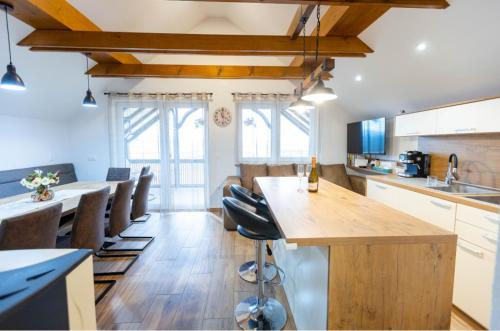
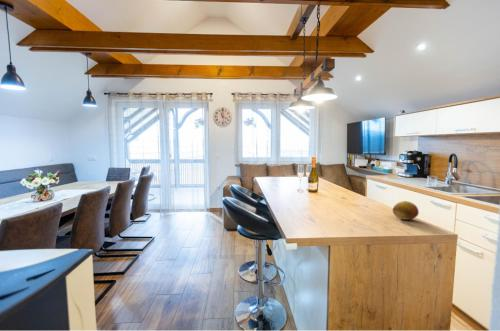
+ fruit [392,200,420,221]
